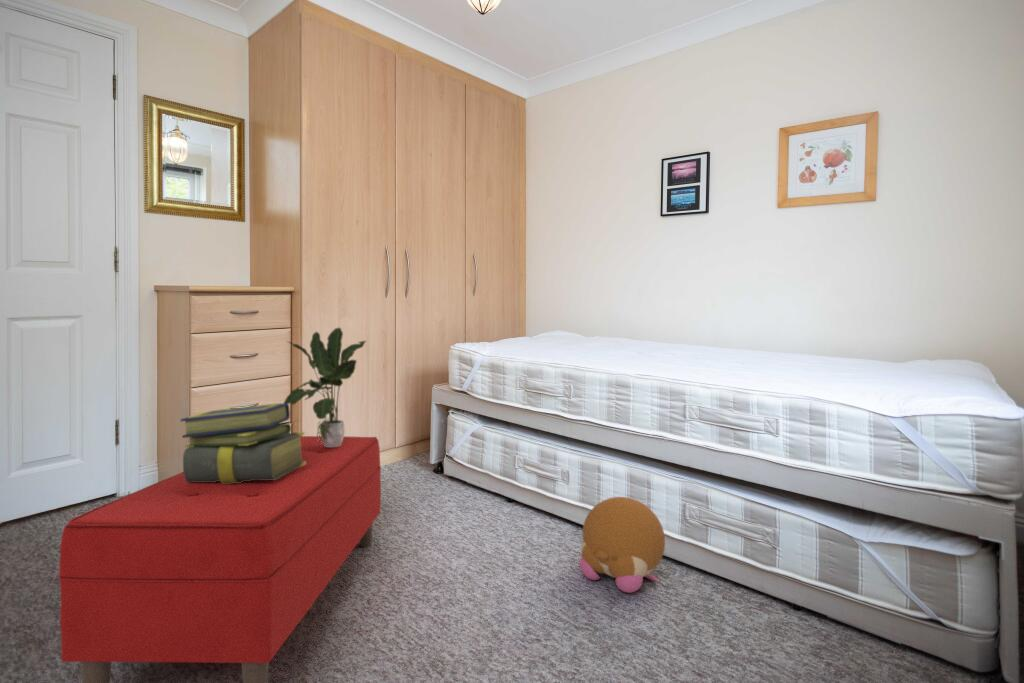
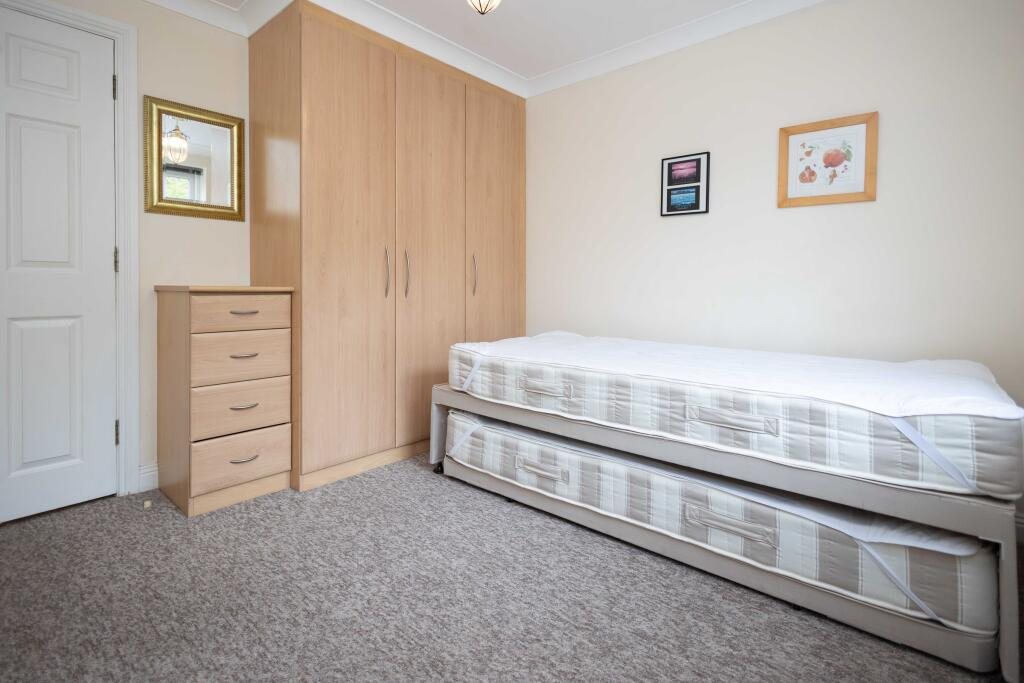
- stack of books [180,402,306,484]
- plush toy [578,496,666,594]
- potted plant [283,326,367,447]
- bench [57,435,382,683]
